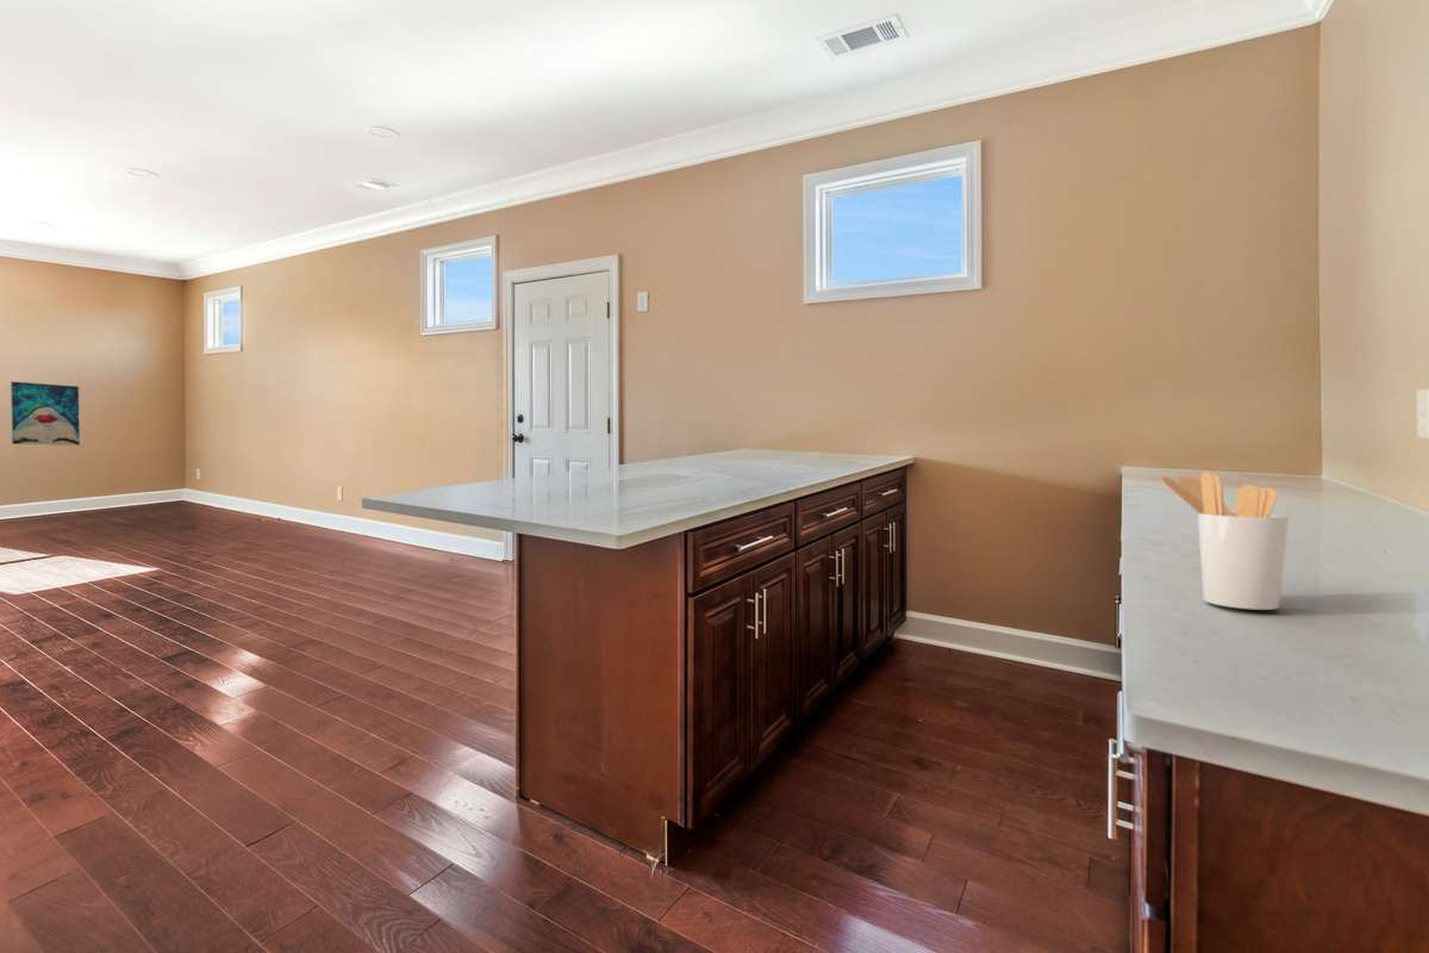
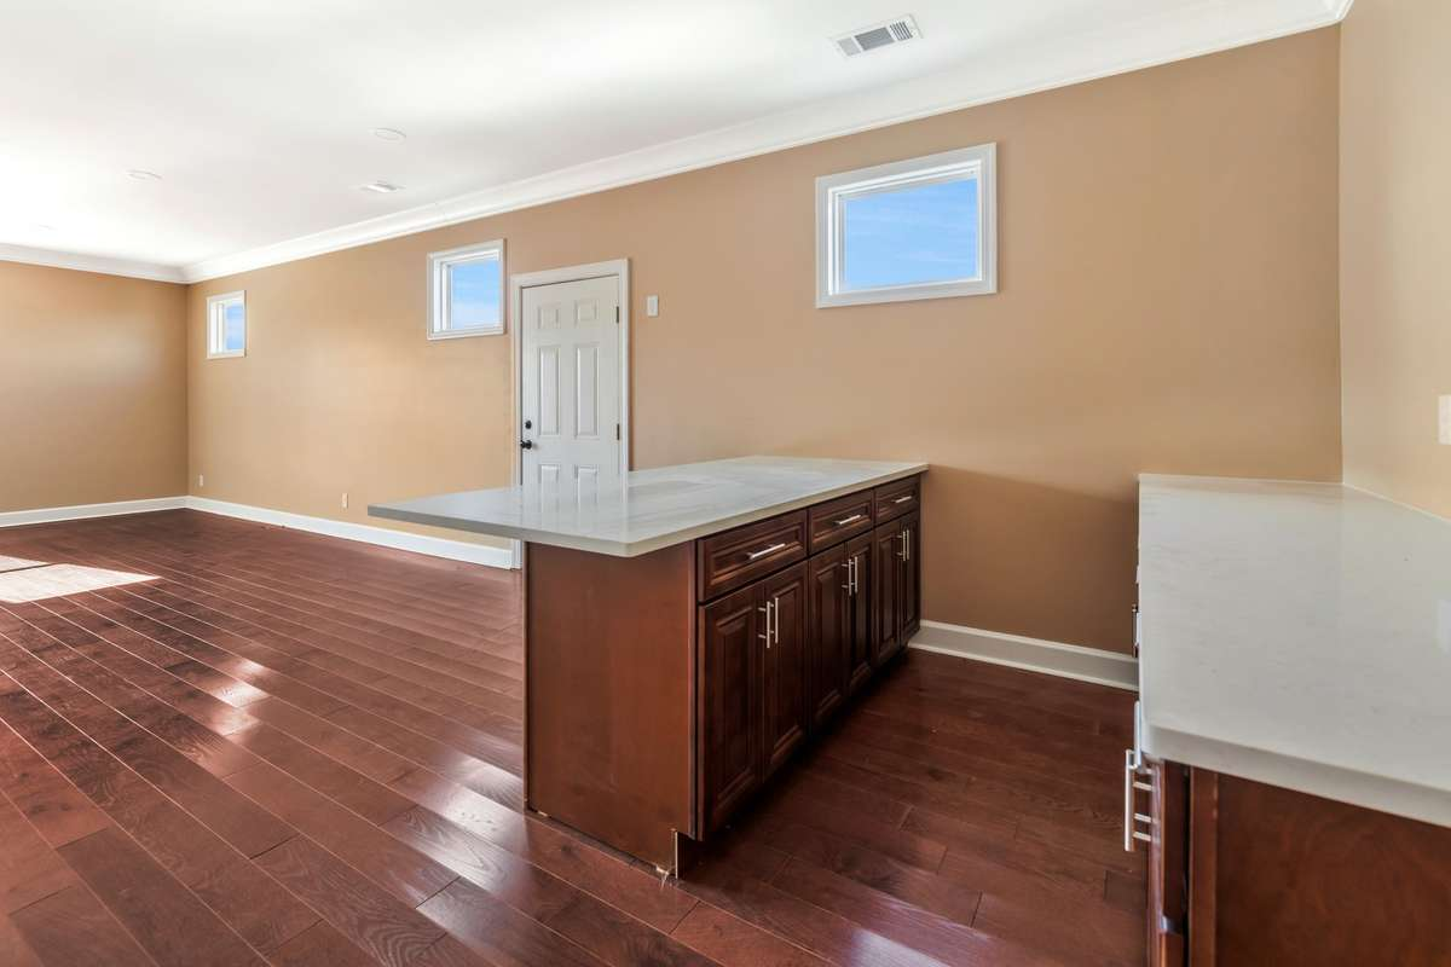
- wall art [10,380,81,447]
- utensil holder [1160,471,1290,611]
